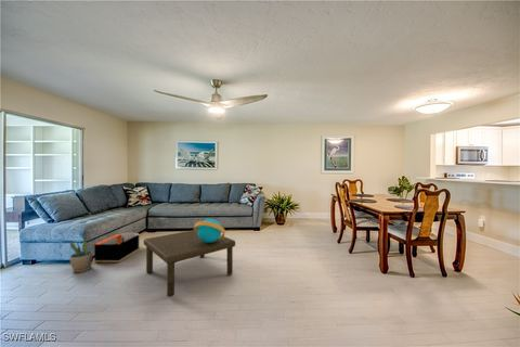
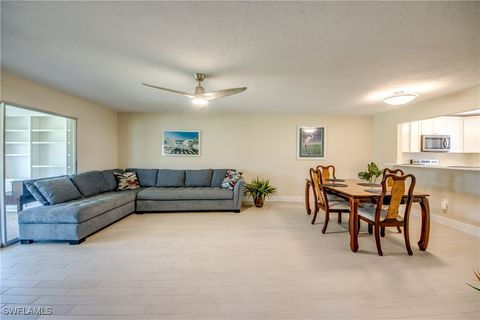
- coffee table [143,229,236,298]
- decorative sphere [193,218,226,243]
- storage bin [93,232,140,264]
- potted plant [69,236,93,273]
